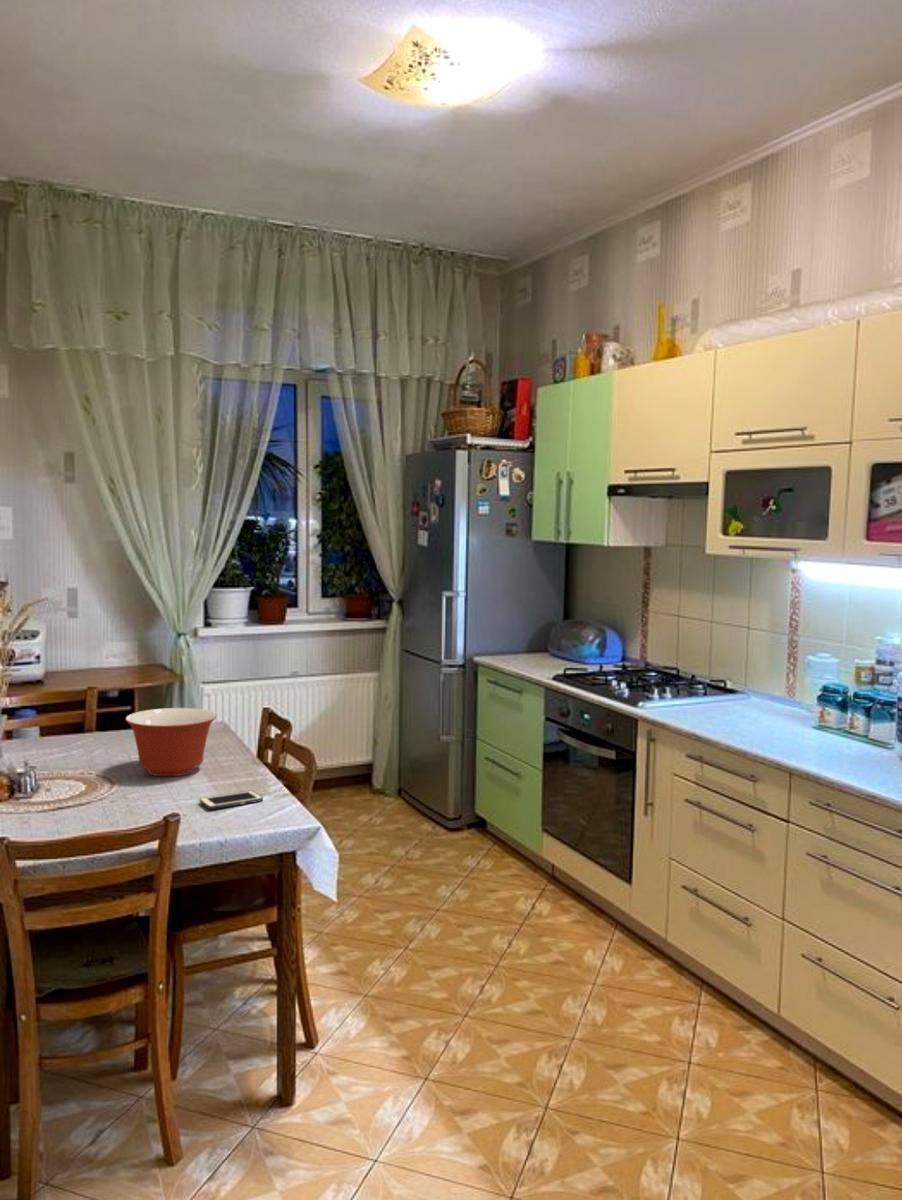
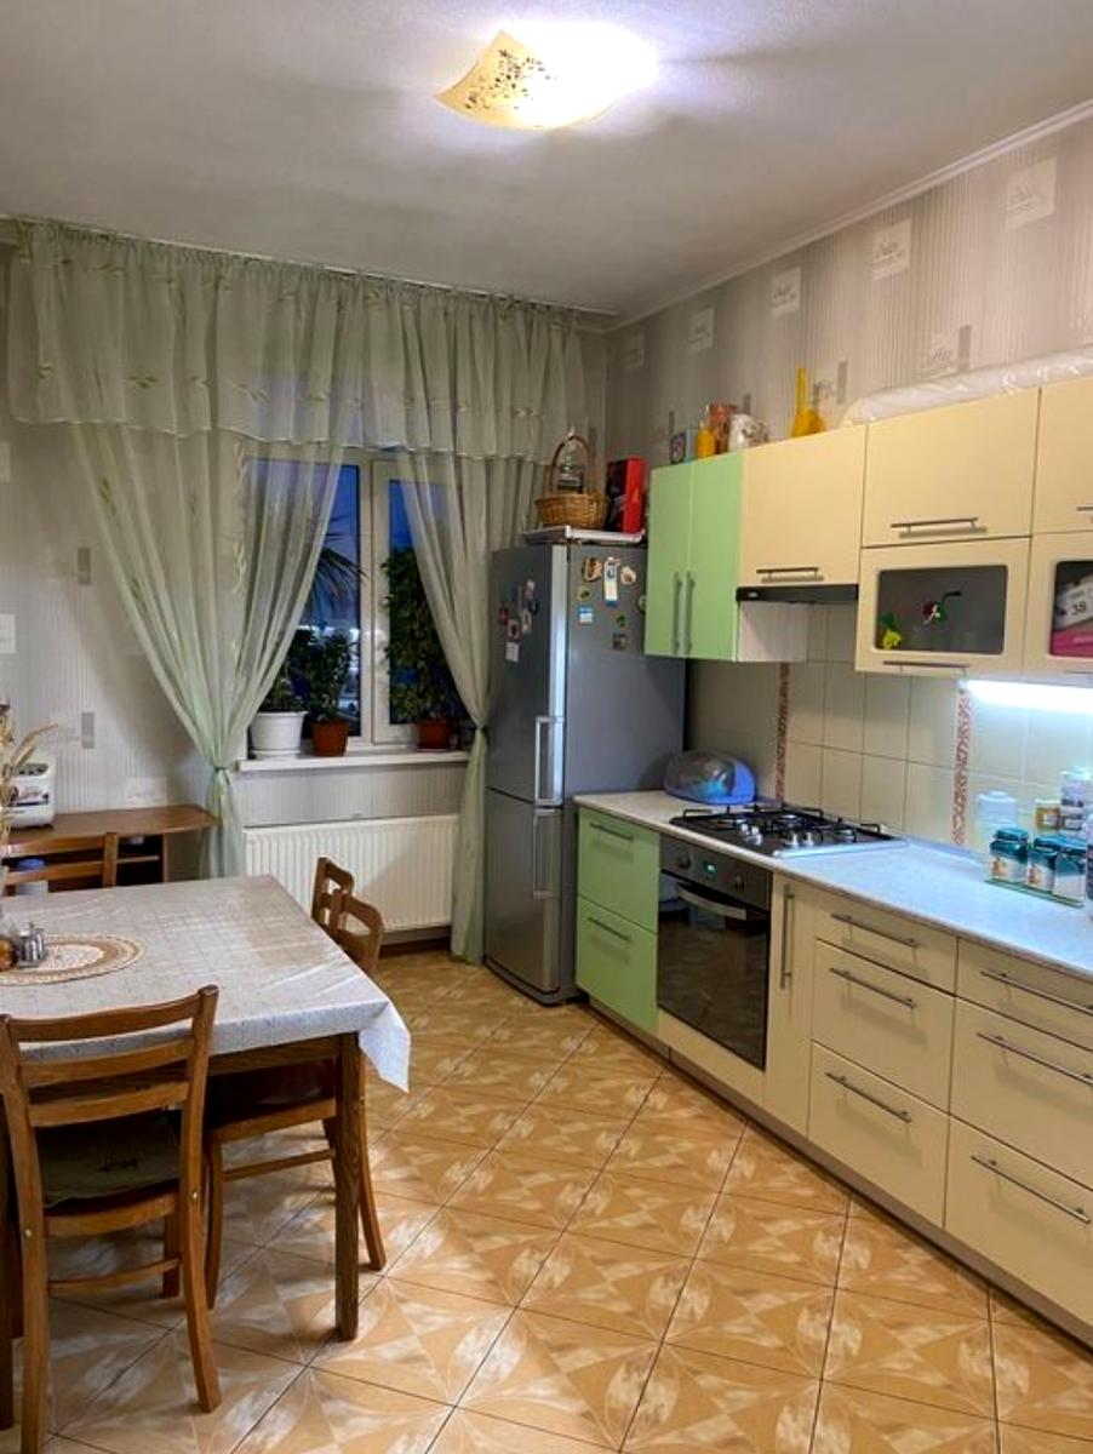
- cell phone [199,790,264,810]
- mixing bowl [124,707,218,777]
